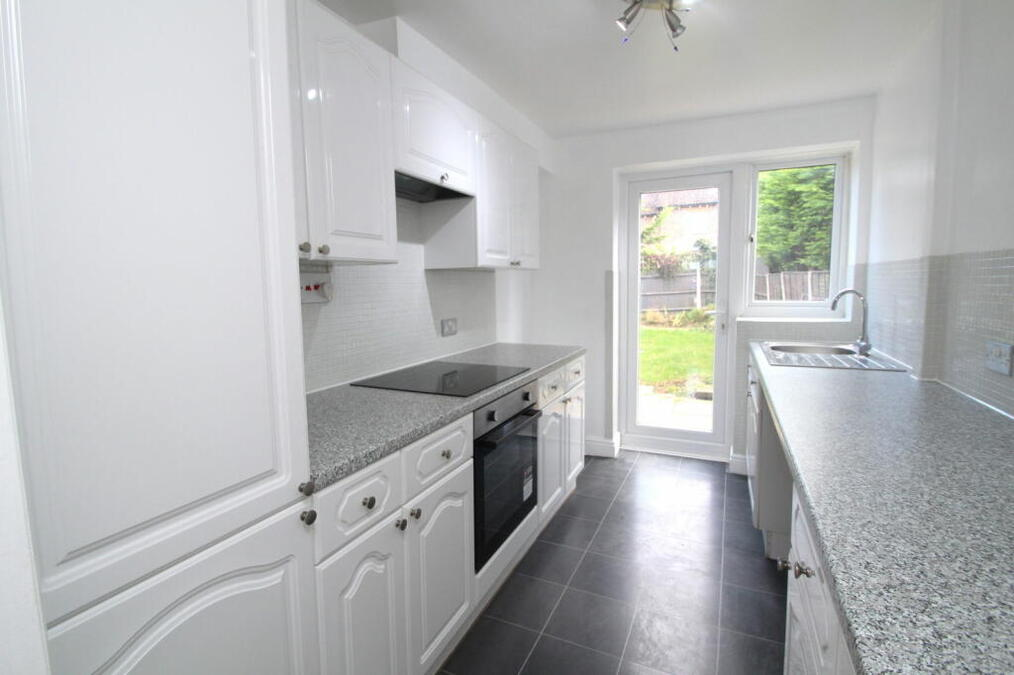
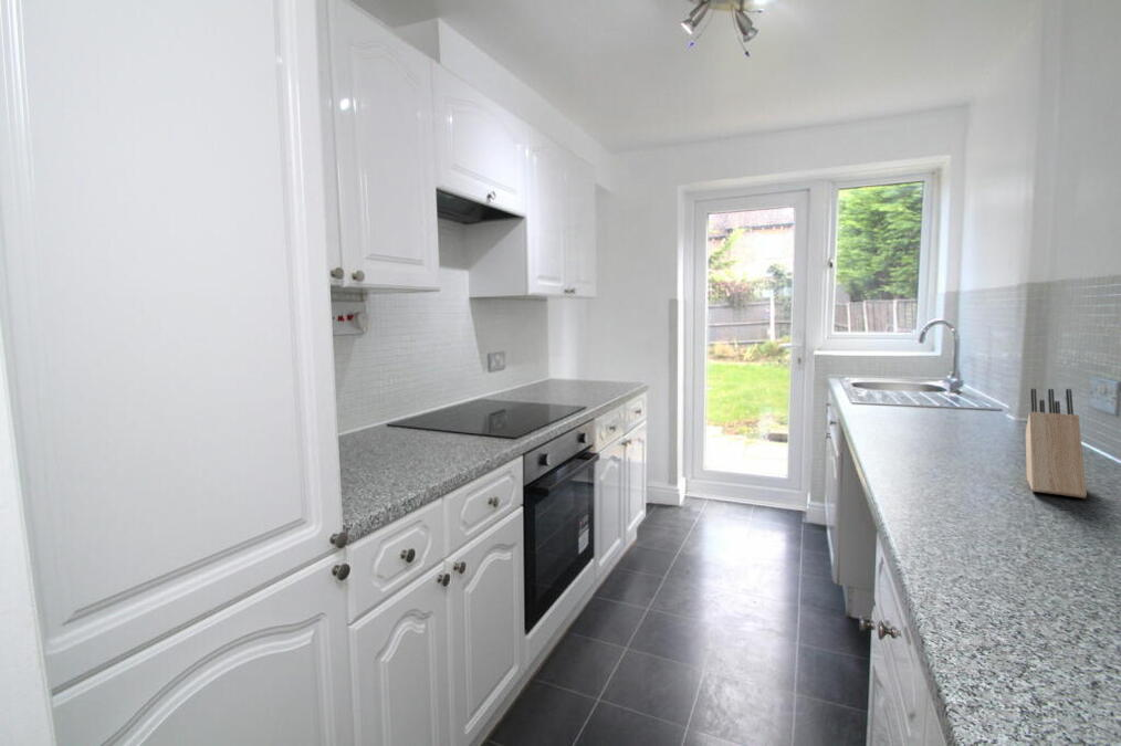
+ knife block [1025,388,1088,498]
